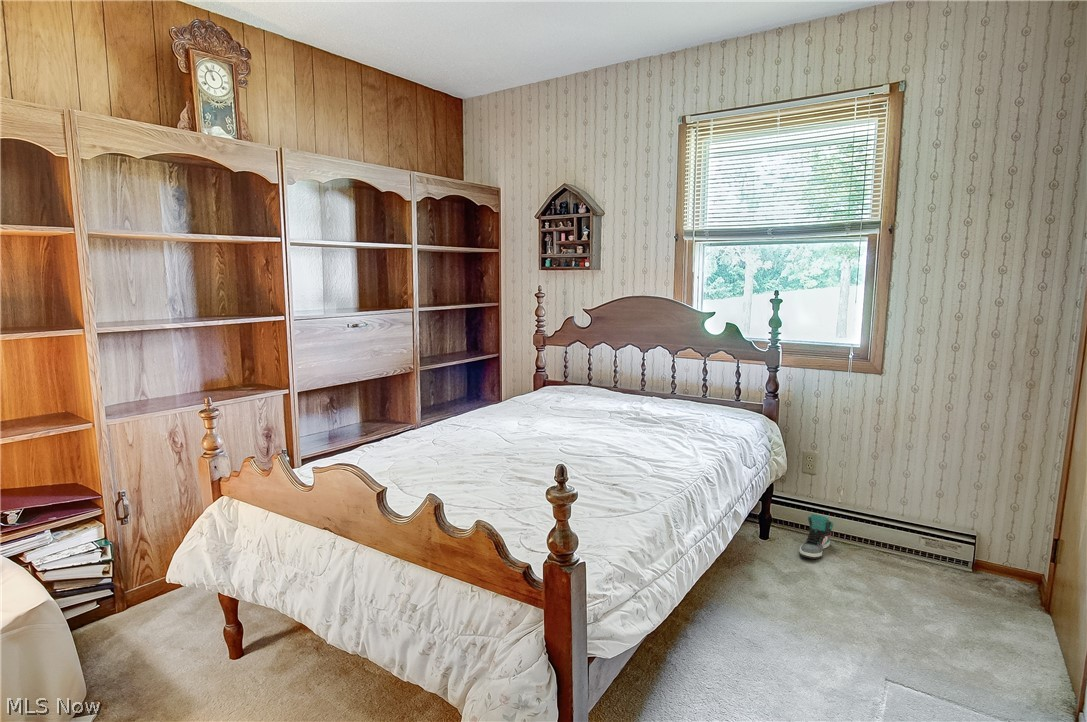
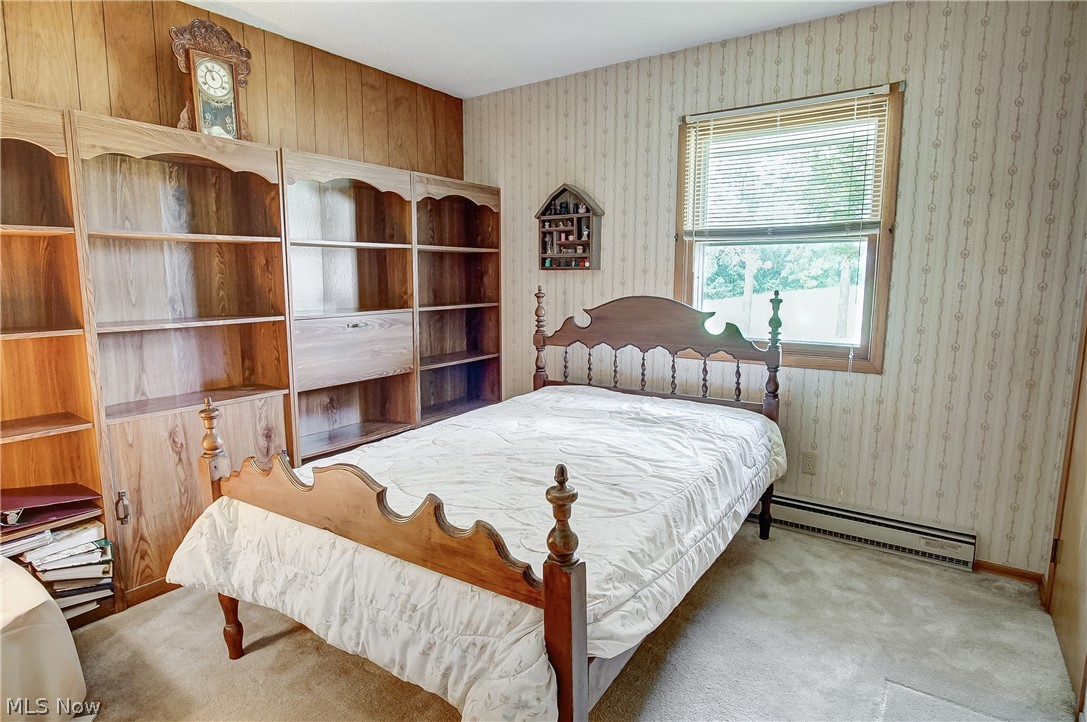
- sneaker [798,513,835,560]
